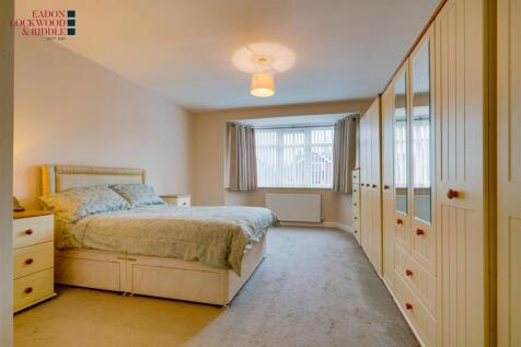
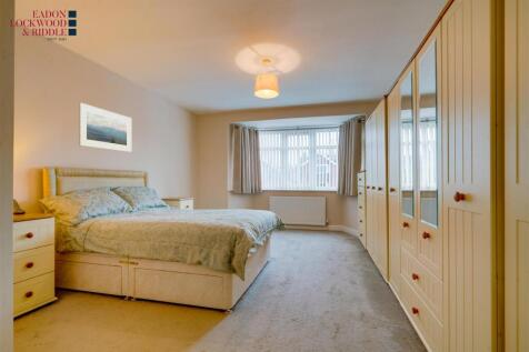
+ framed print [78,102,132,153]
